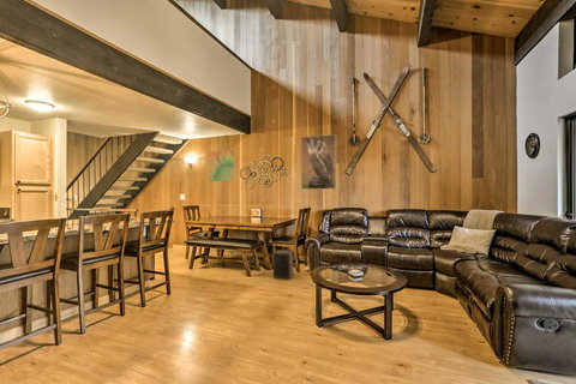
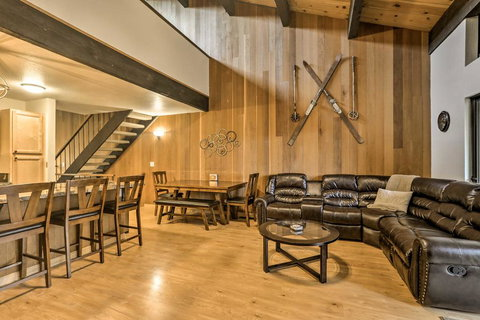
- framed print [300,133,337,191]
- topographic map [206,149,235,182]
- speaker [272,248,294,281]
